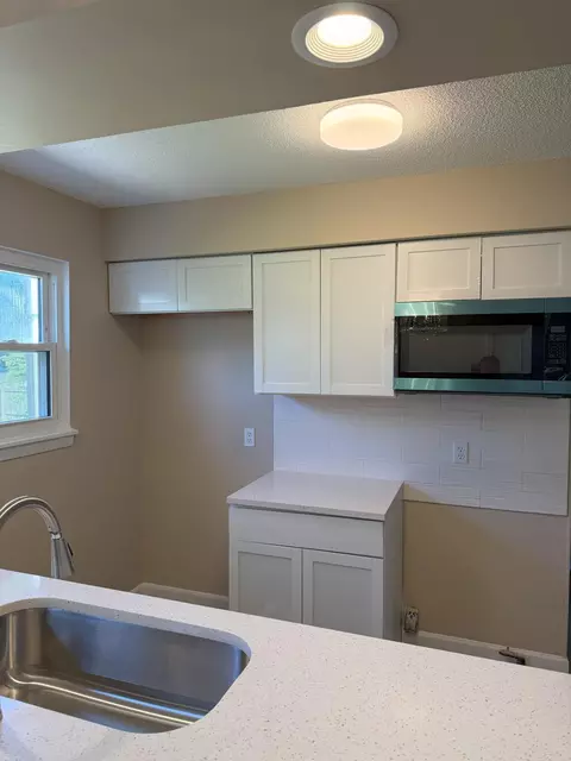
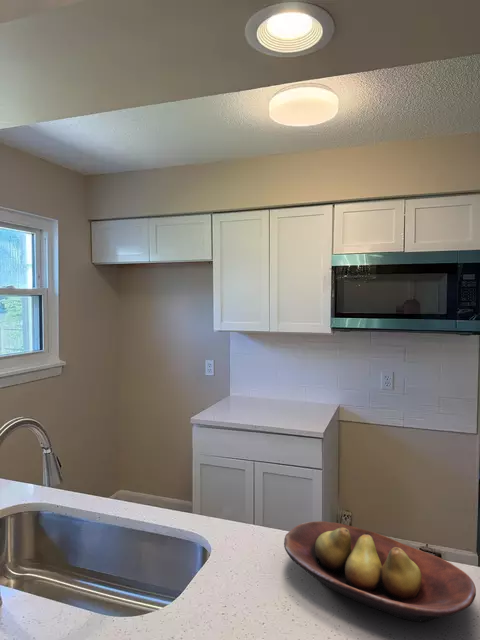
+ fruit bowl [283,520,477,623]
